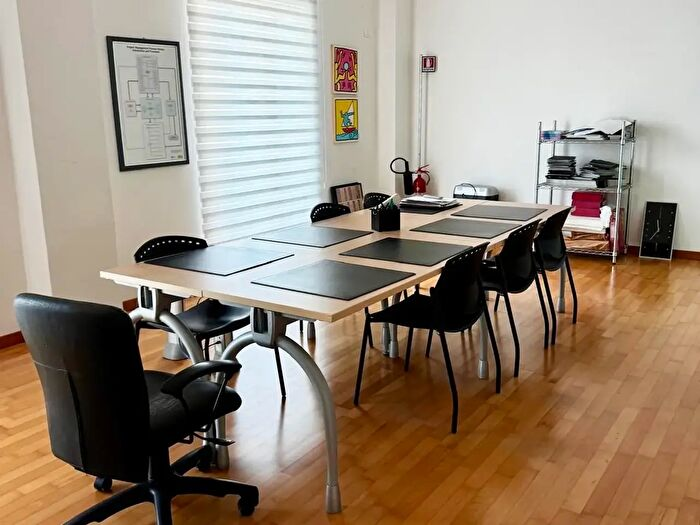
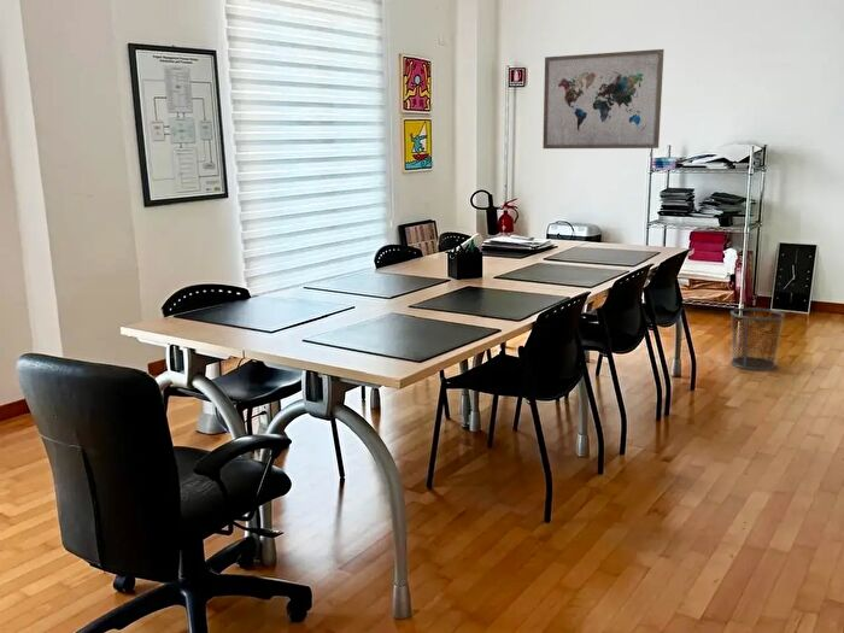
+ waste bin [729,306,786,371]
+ wall art [541,48,666,150]
